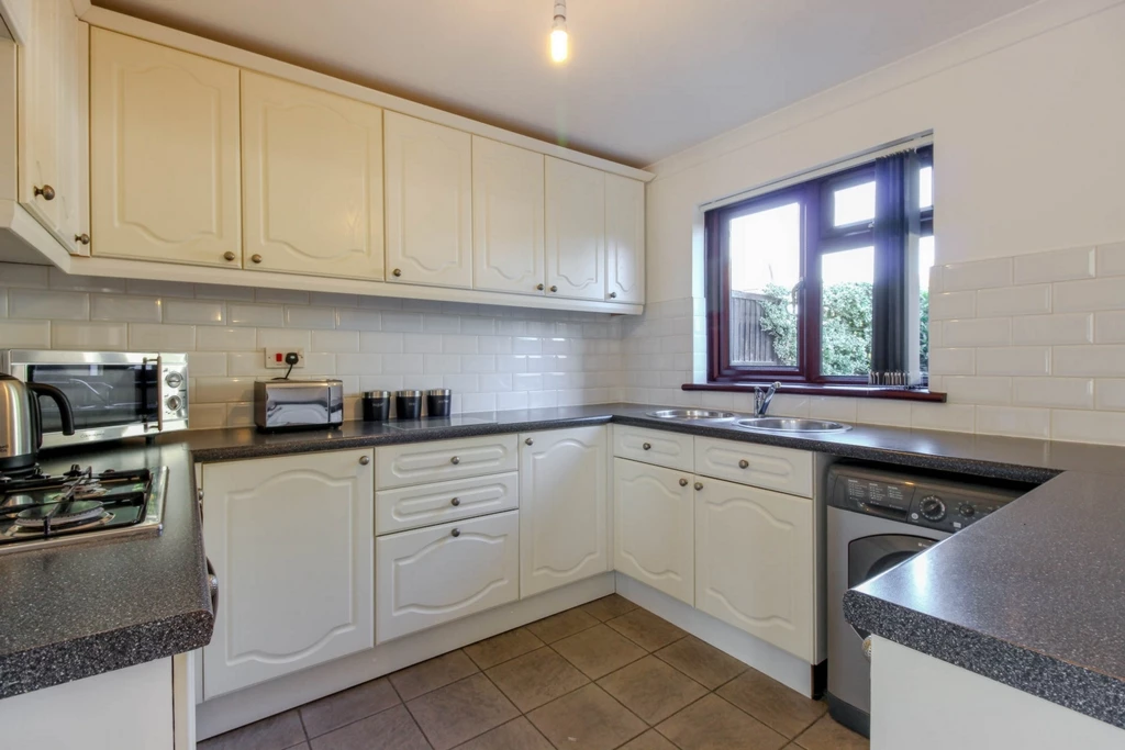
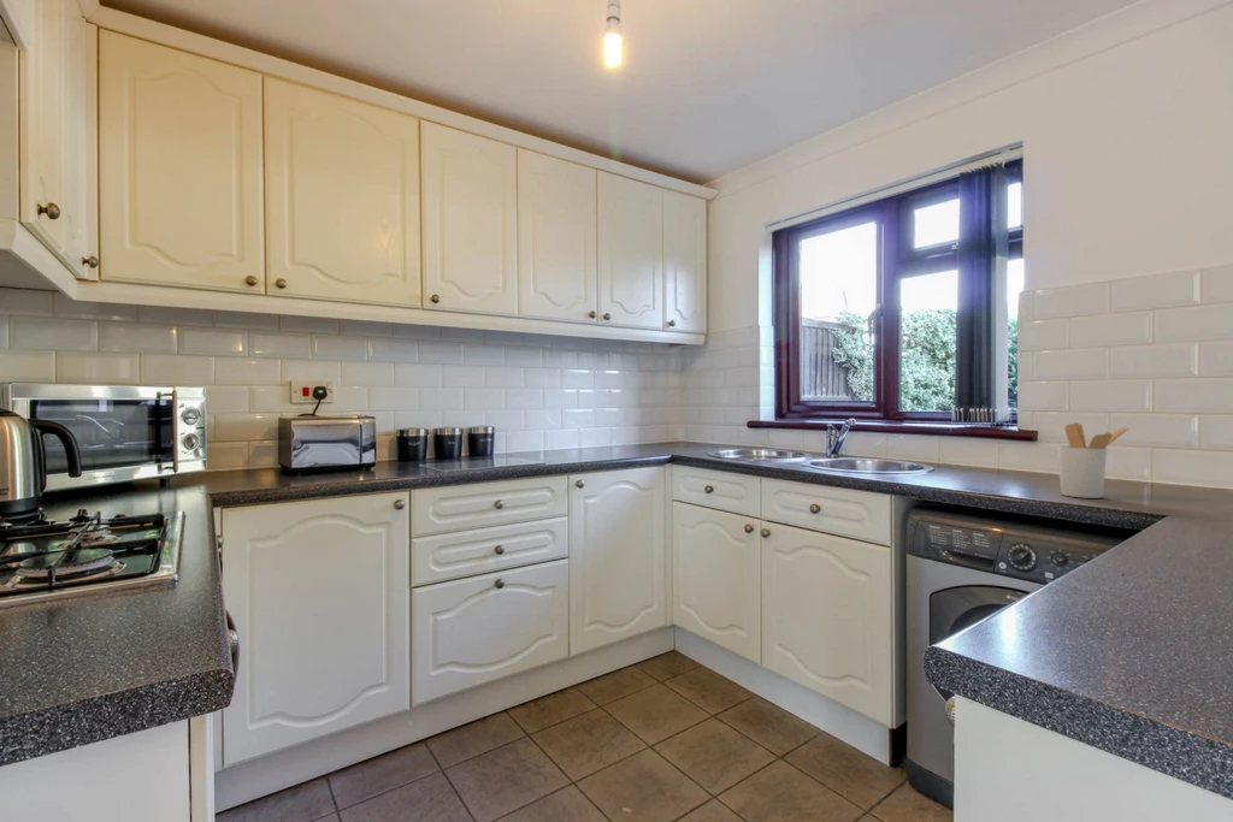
+ utensil holder [1056,421,1131,499]
